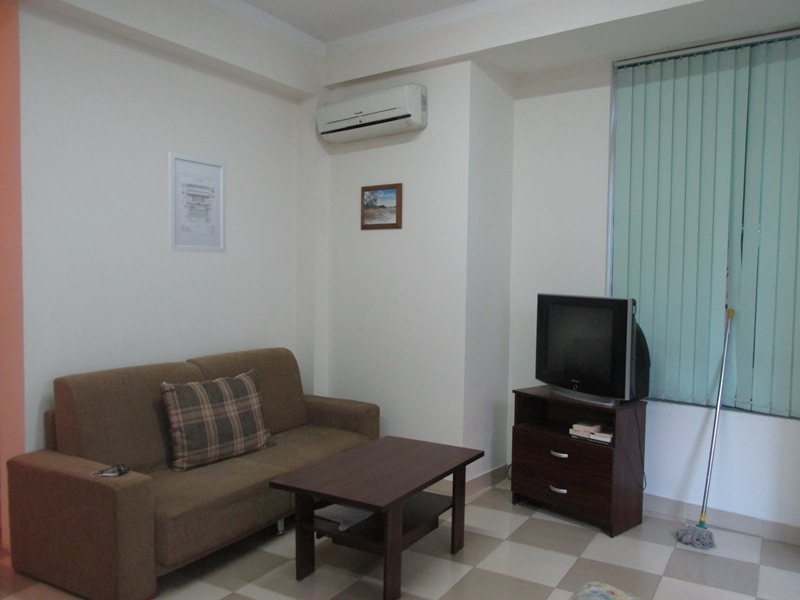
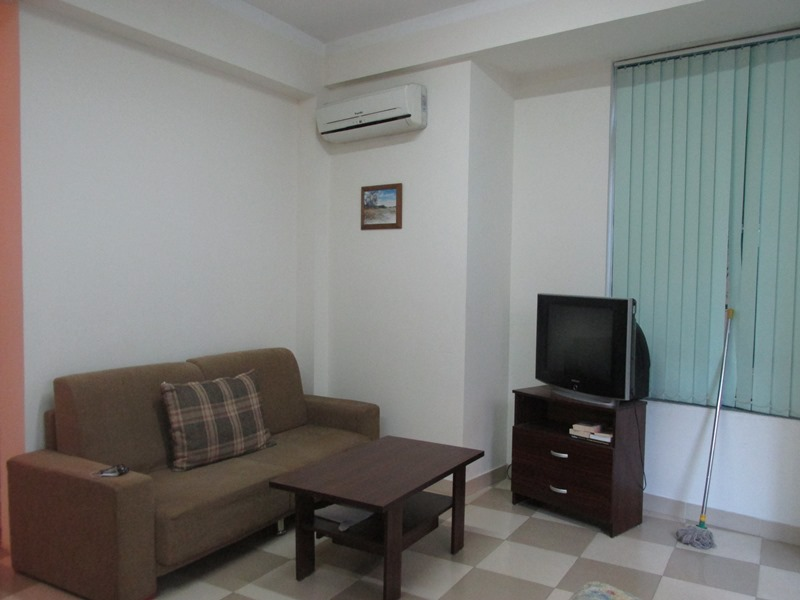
- wall art [168,151,227,254]
